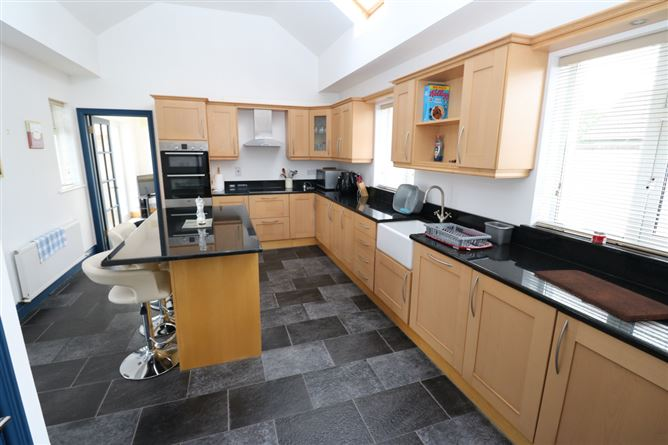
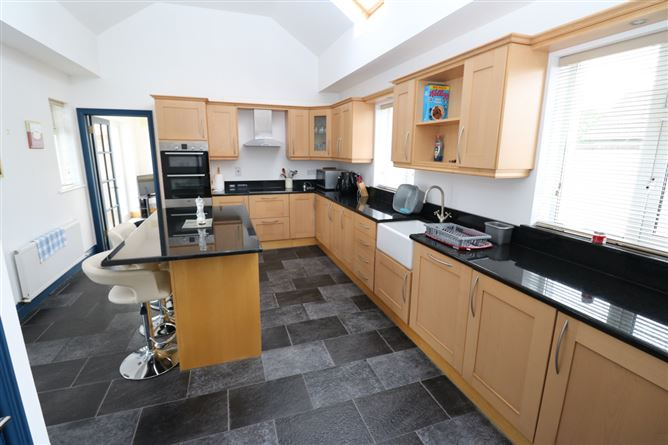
- cutting board [533,269,668,323]
